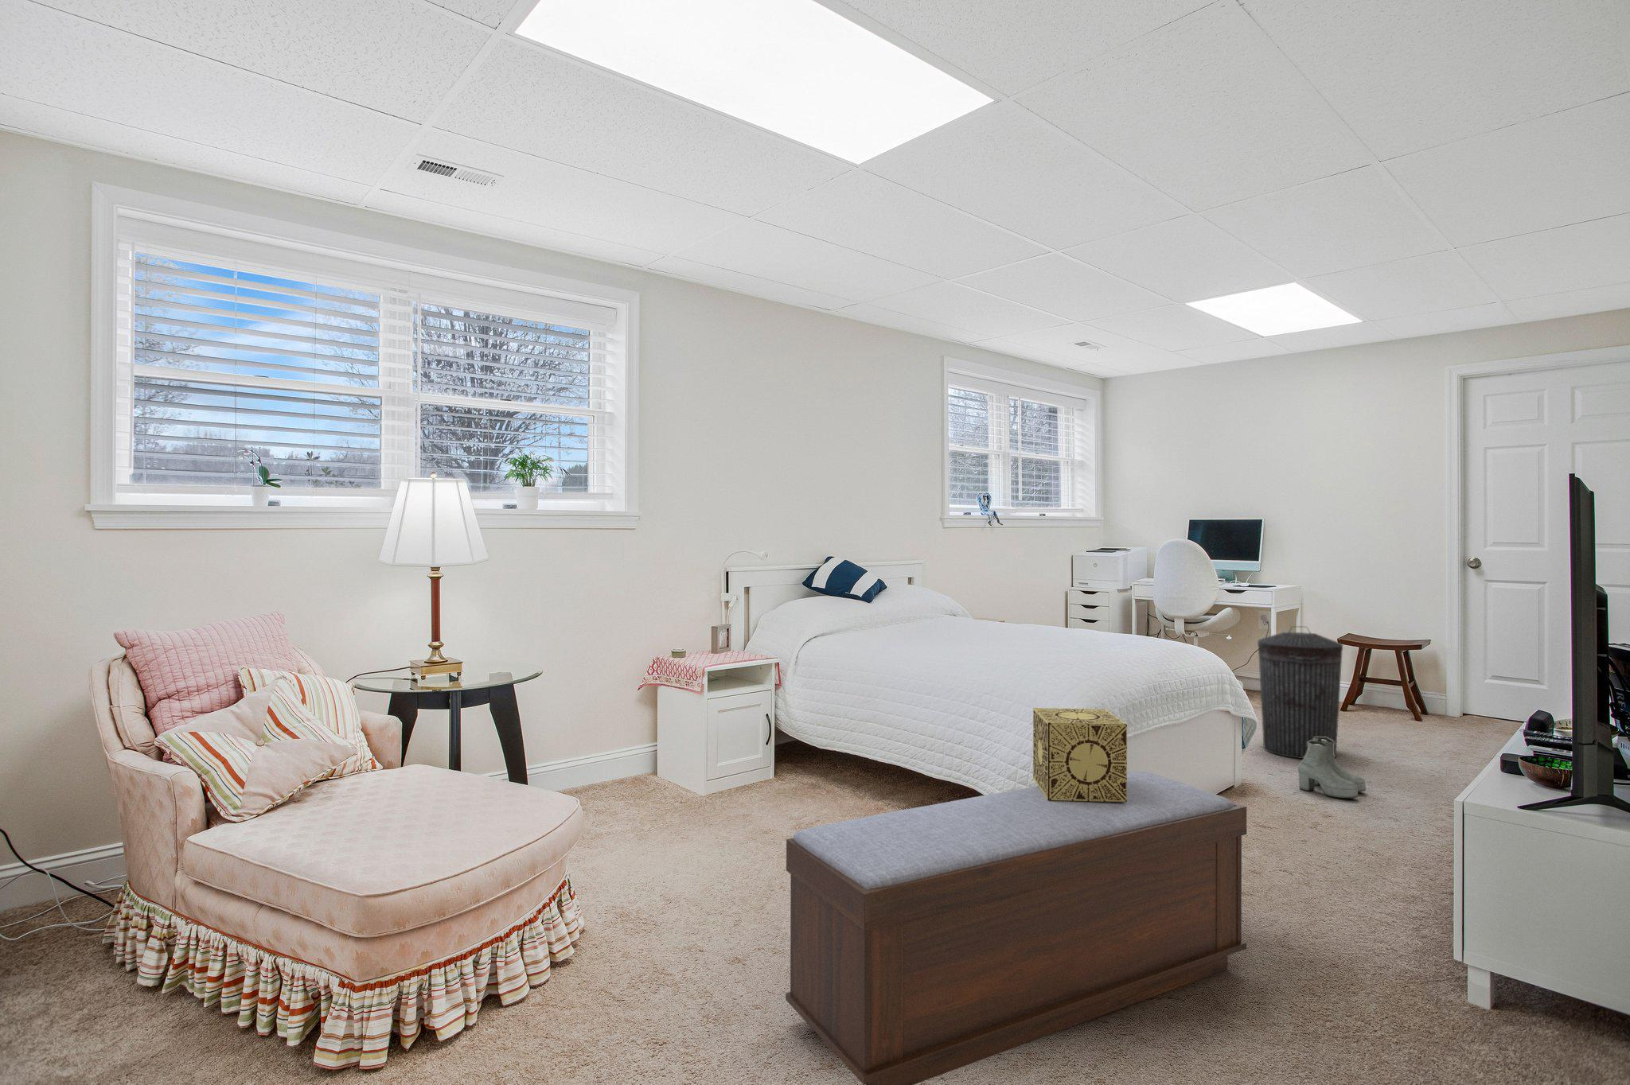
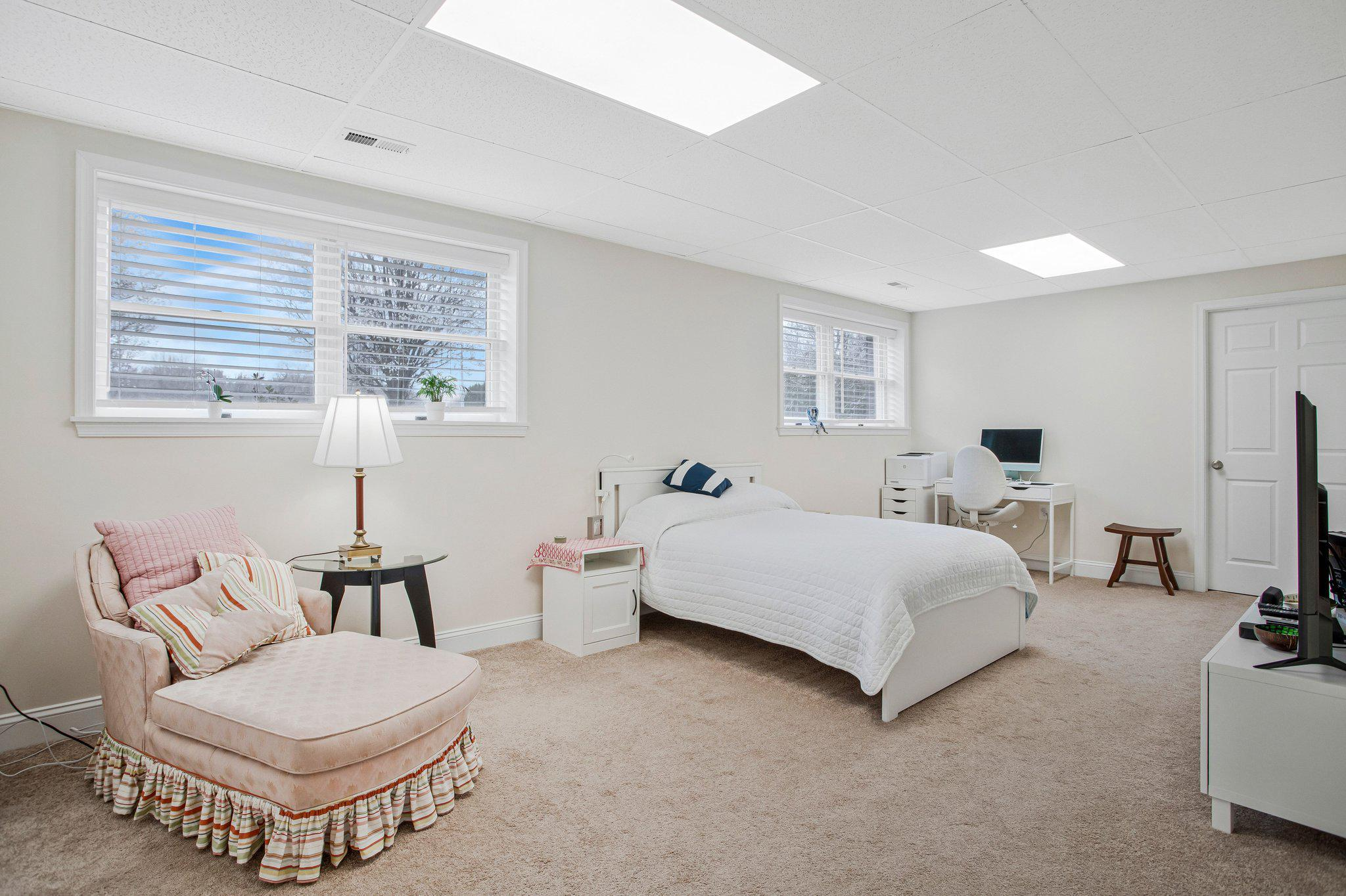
- bench [785,770,1247,1085]
- boots [1297,737,1366,799]
- decorative box [1032,707,1127,802]
- trash can [1257,625,1343,759]
